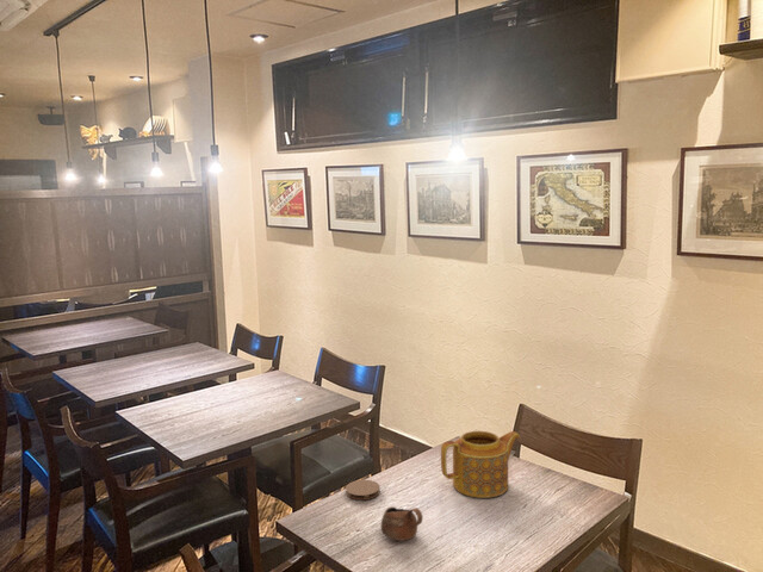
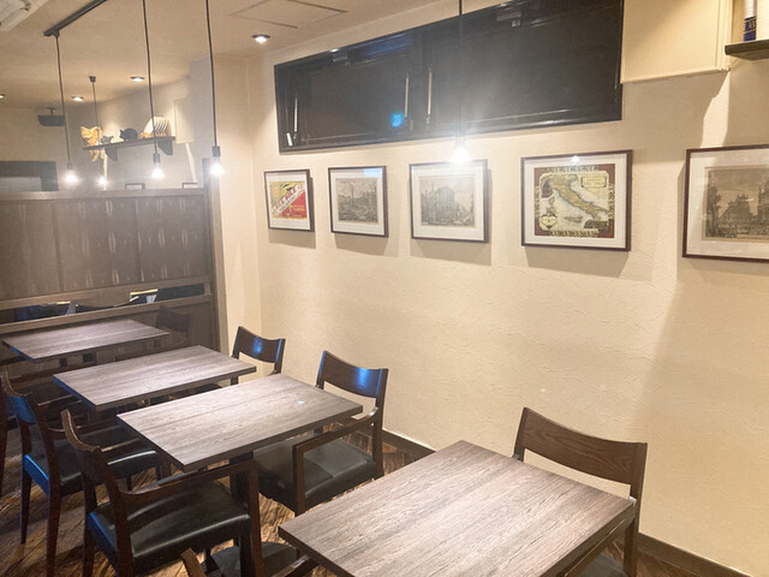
- cup [380,505,424,542]
- coaster [345,479,382,500]
- teapot [440,430,521,499]
